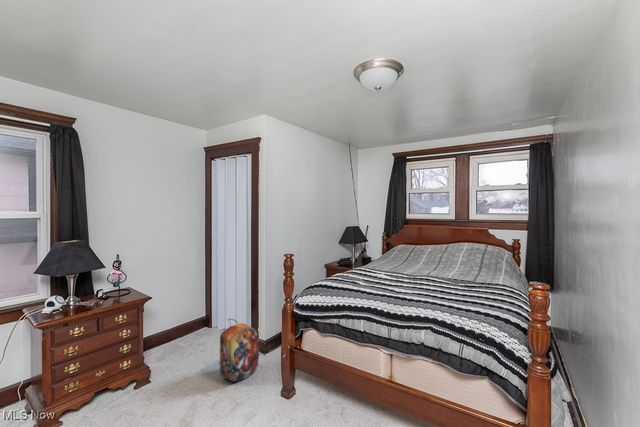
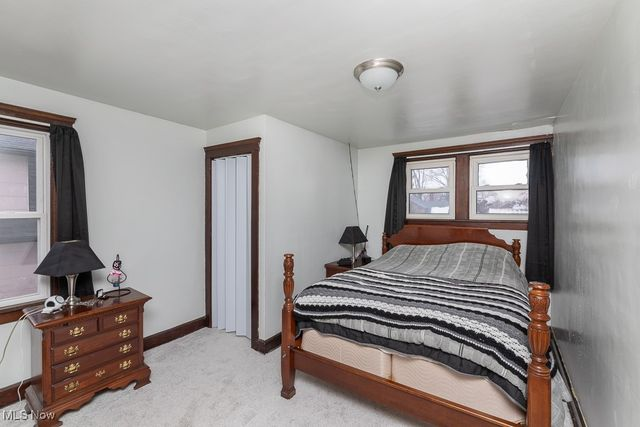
- backpack [218,318,261,383]
